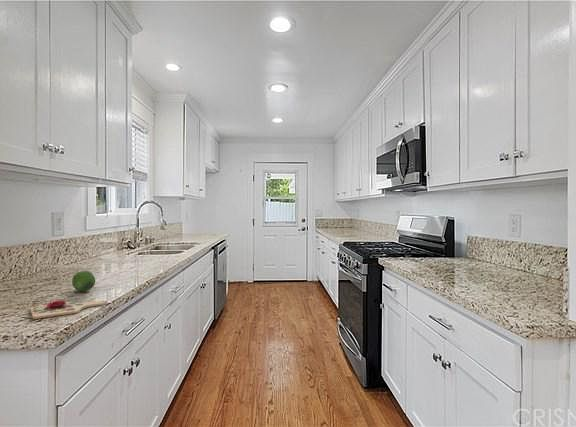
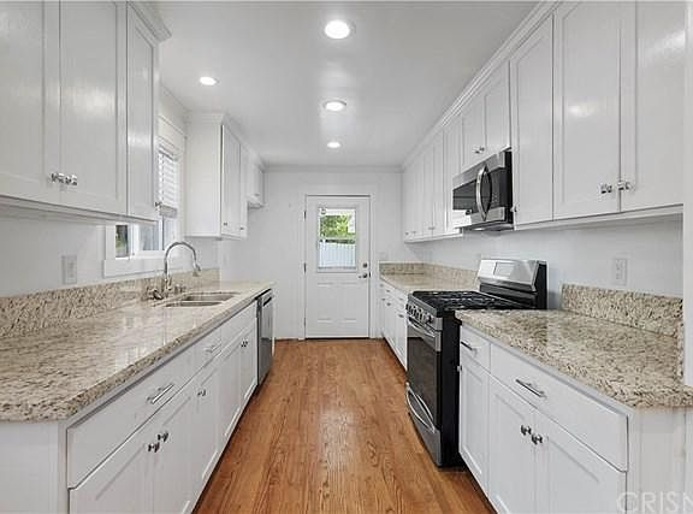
- cutting board [29,300,108,320]
- fruit [71,270,96,292]
